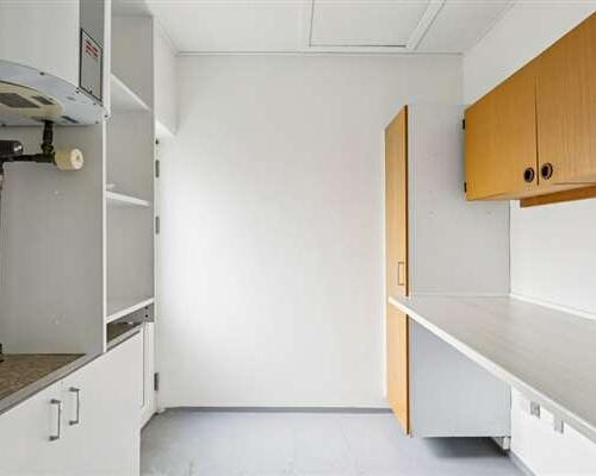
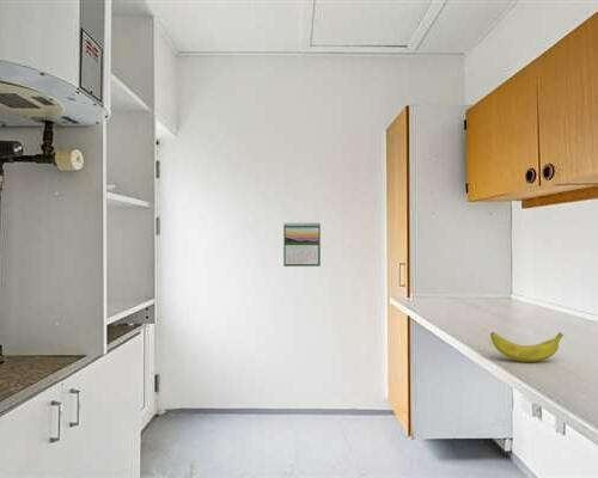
+ calendar [282,221,322,268]
+ banana [489,331,565,363]
